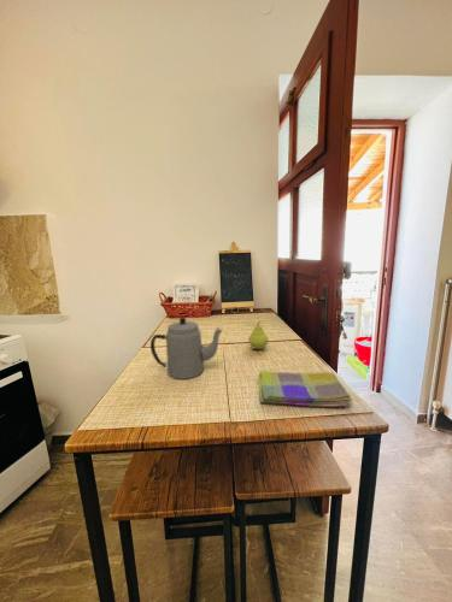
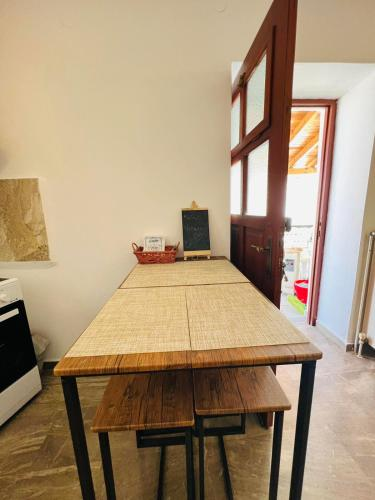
- teapot [149,317,223,380]
- dish towel [258,370,354,408]
- fruit [247,321,270,350]
